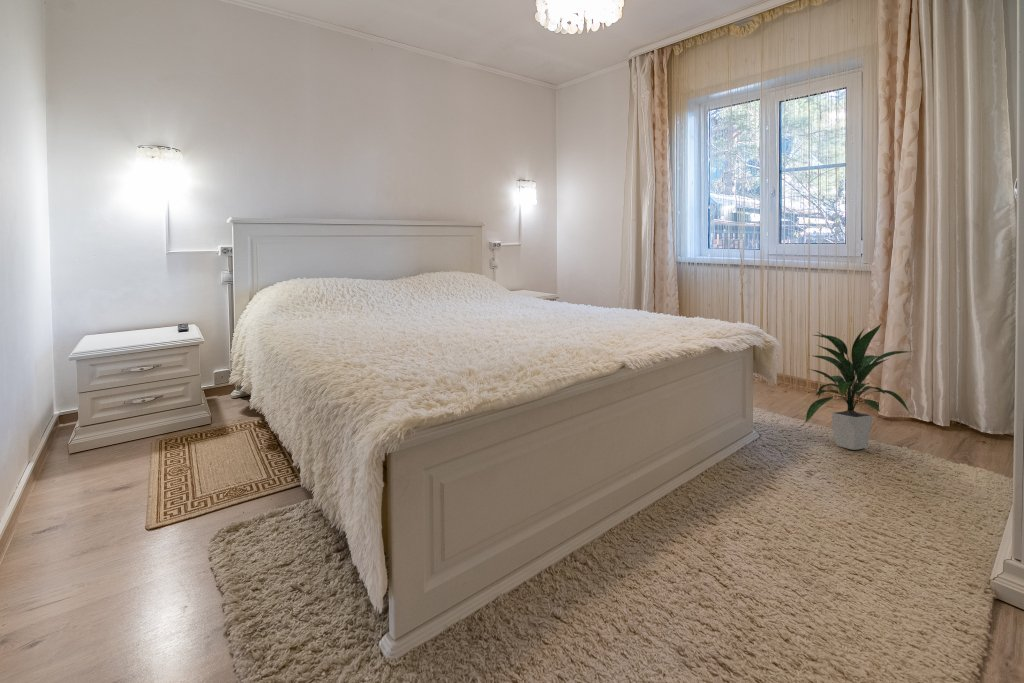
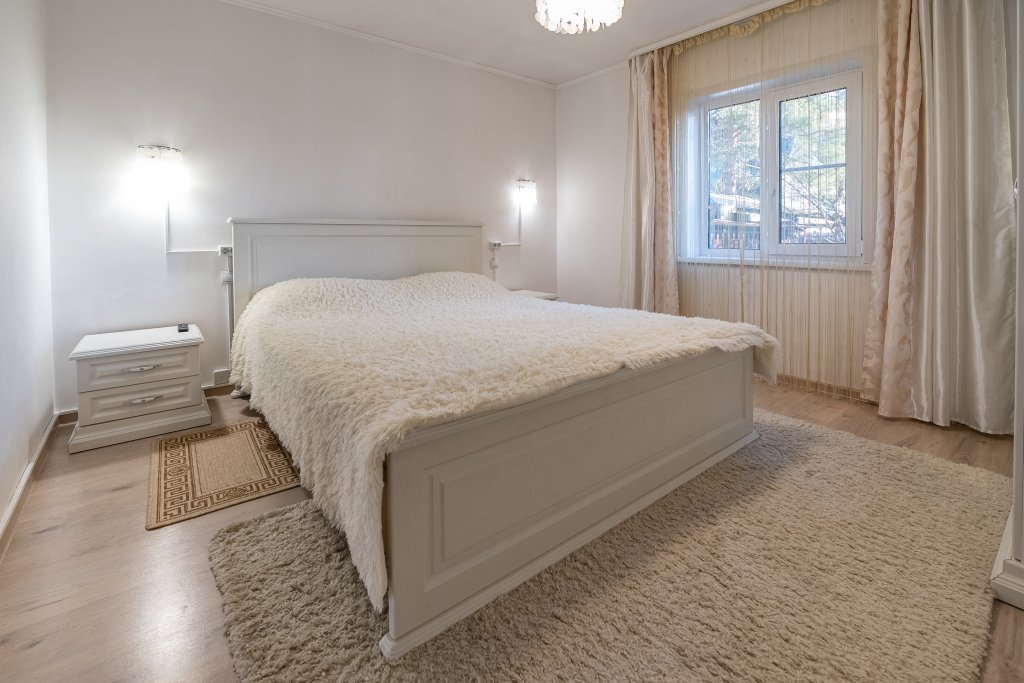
- indoor plant [804,322,912,451]
